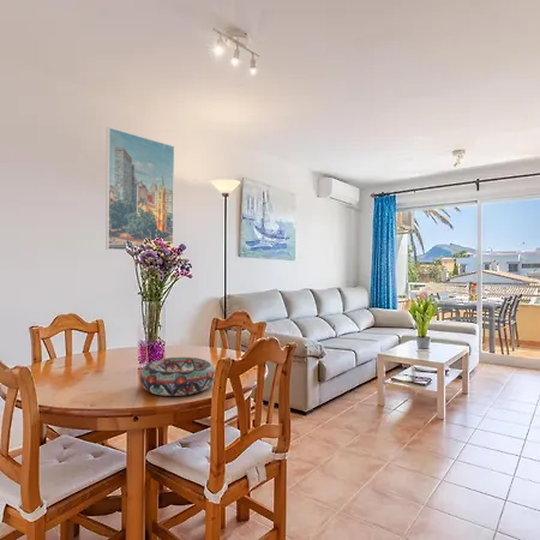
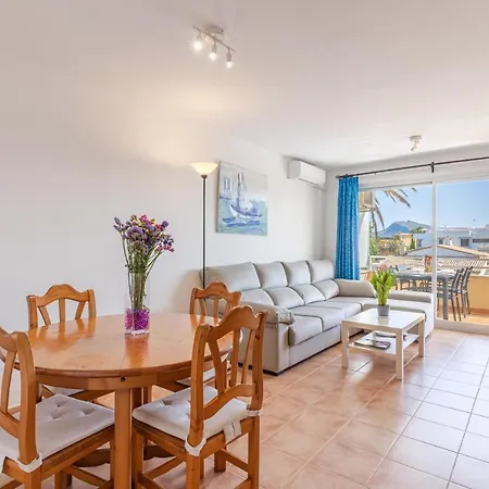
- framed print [104,126,175,251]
- decorative bowl [139,356,216,397]
